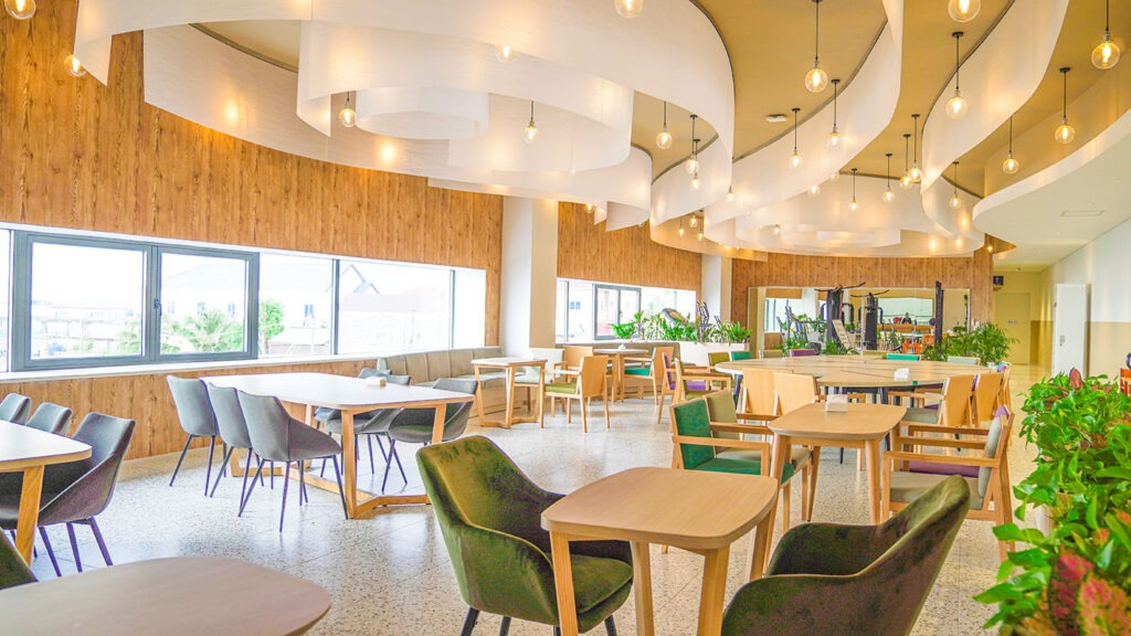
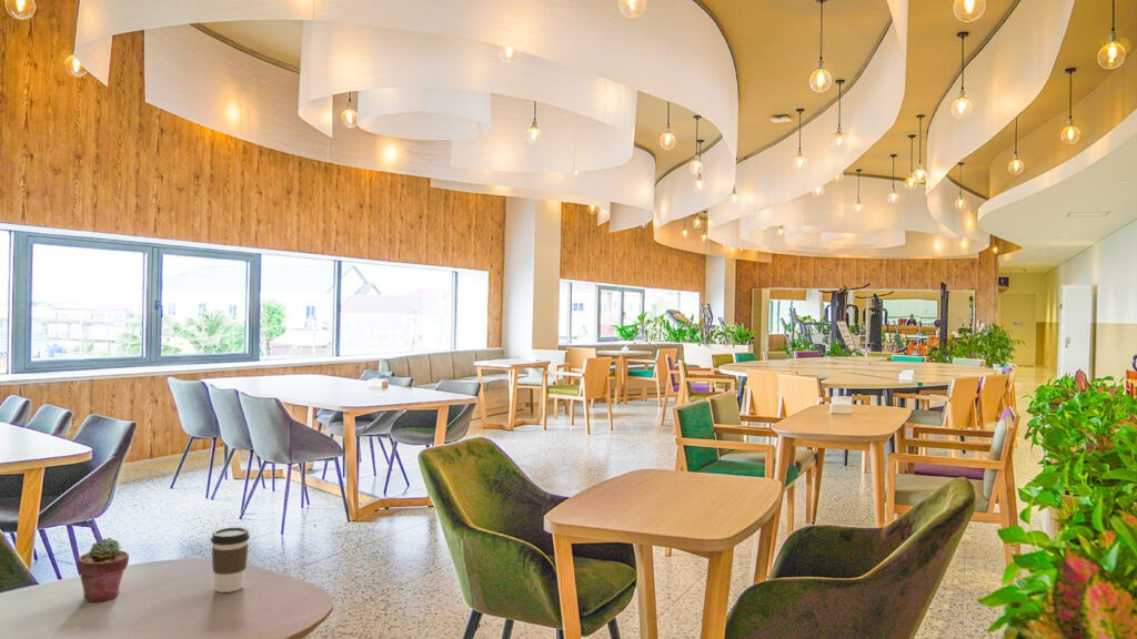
+ potted succulent [77,537,130,604]
+ coffee cup [210,526,251,594]
